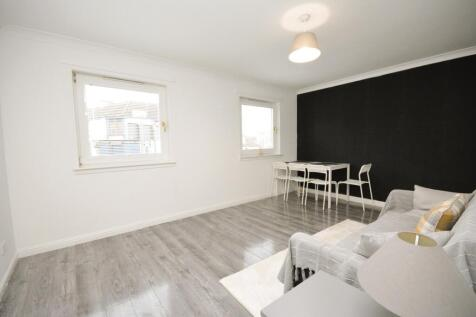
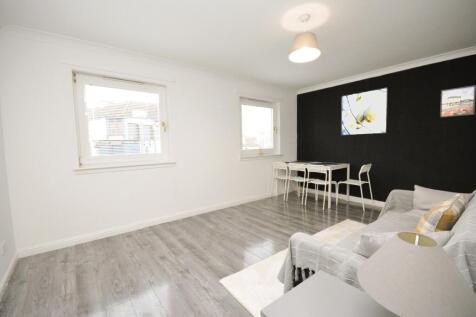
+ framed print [340,87,389,136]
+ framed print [439,84,476,118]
